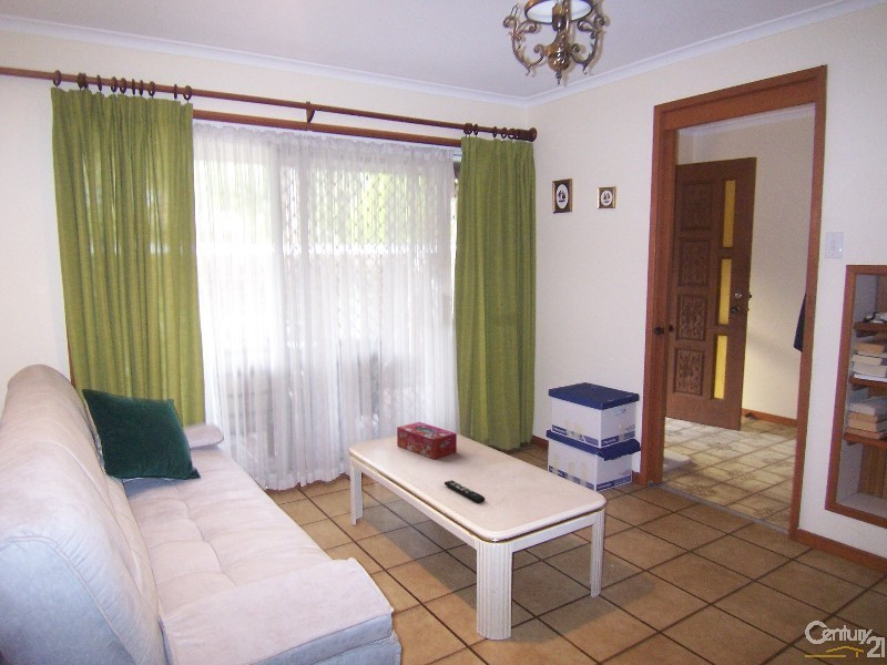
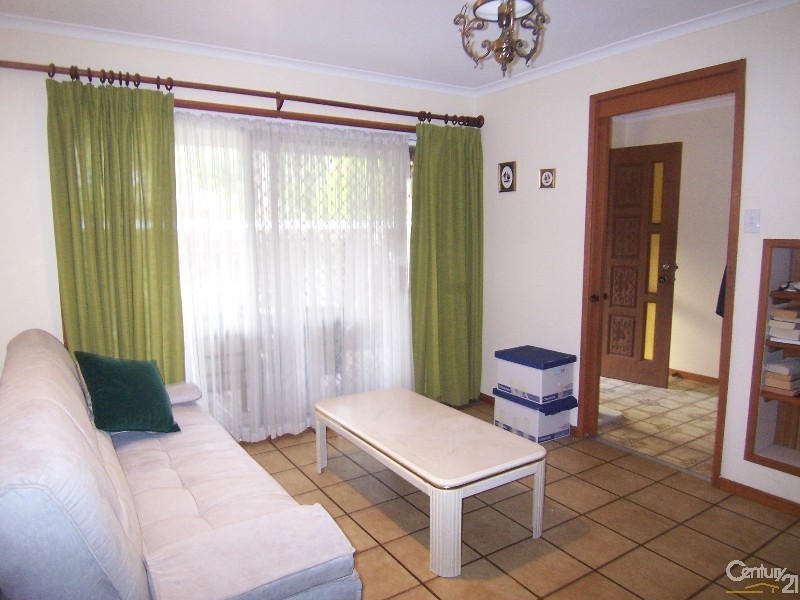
- tissue box [396,421,458,460]
- remote control [443,479,486,504]
